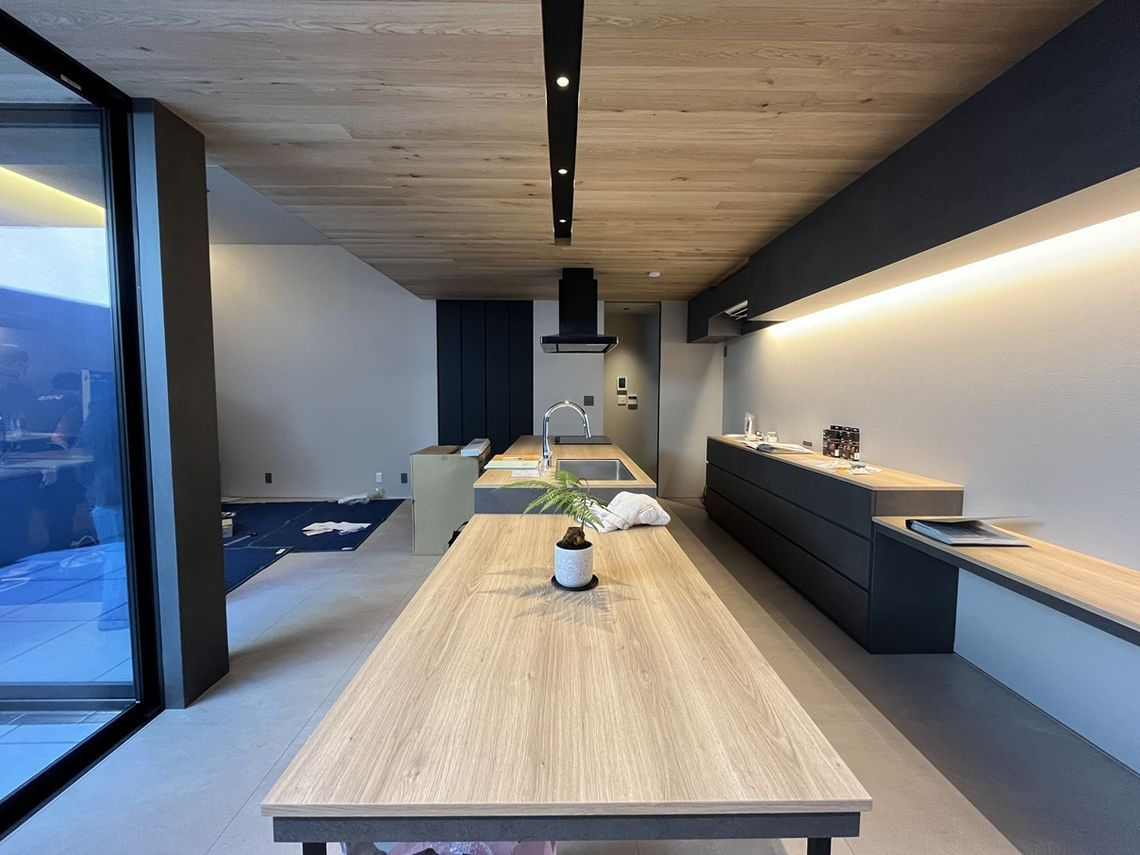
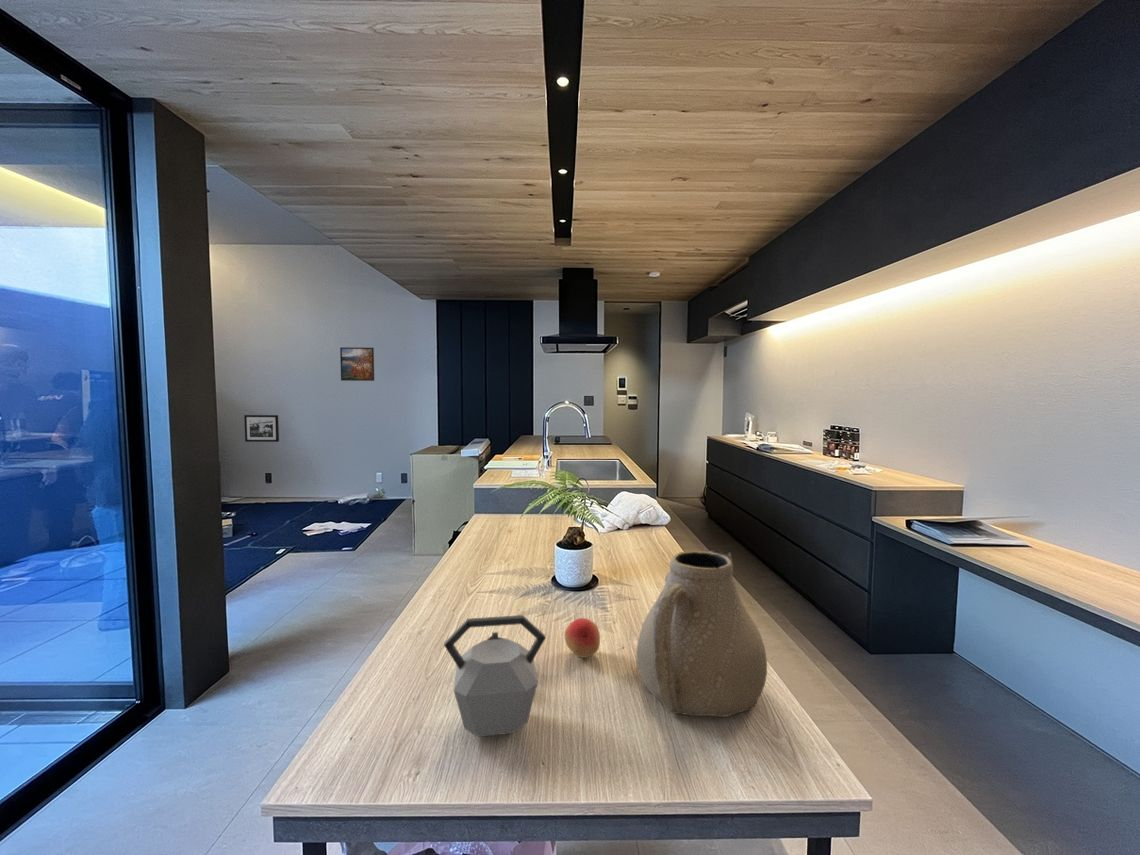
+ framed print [339,346,375,382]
+ teapot [635,549,768,718]
+ kettle [443,614,547,738]
+ fruit [563,617,601,659]
+ picture frame [243,414,280,443]
